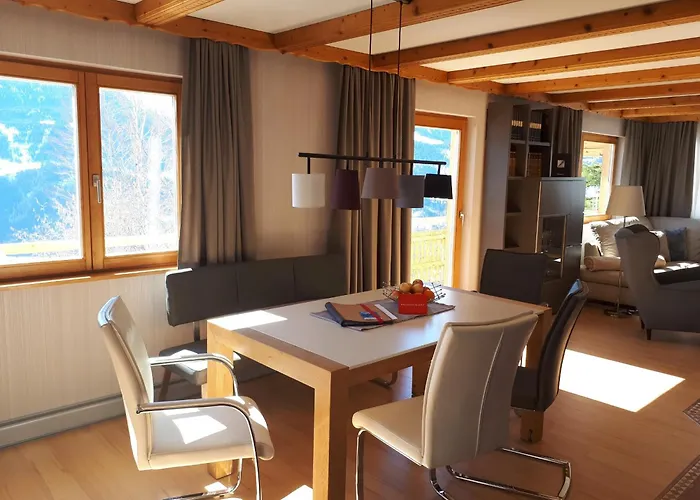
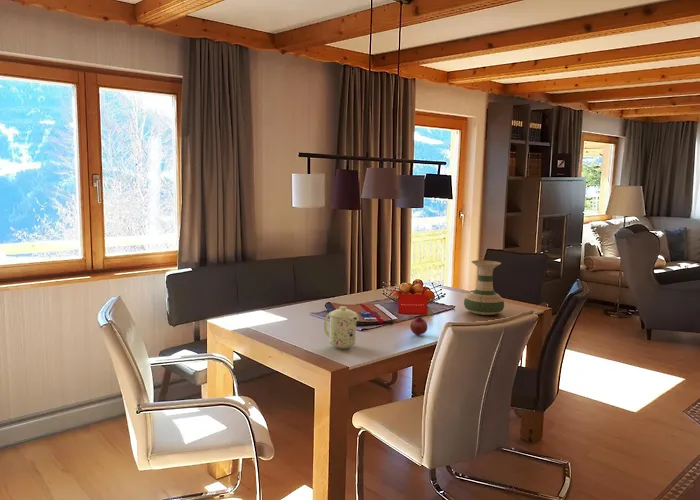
+ vase [463,259,505,316]
+ fruit [409,315,429,336]
+ mug [323,305,360,350]
